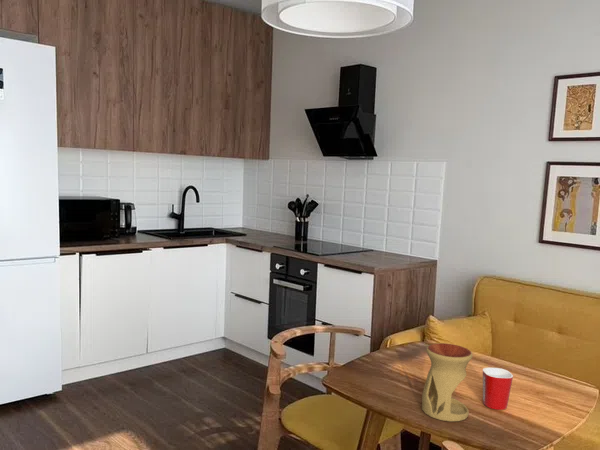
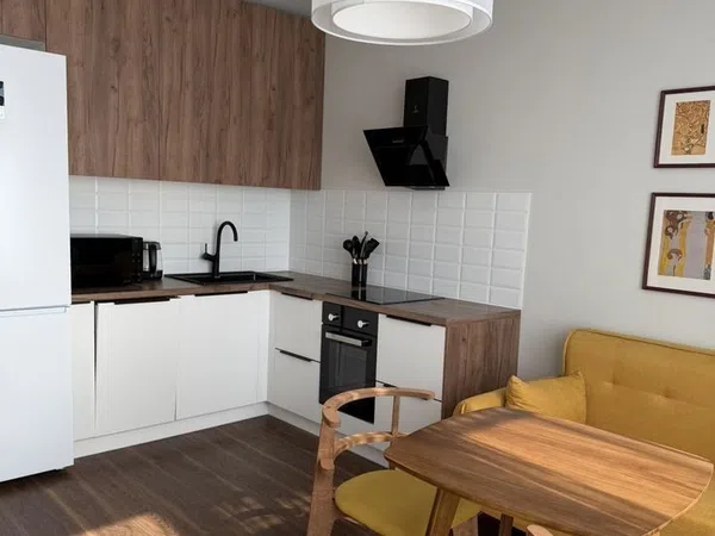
- mug [482,367,514,411]
- oil burner [421,342,474,422]
